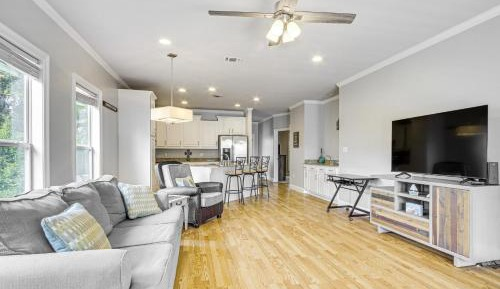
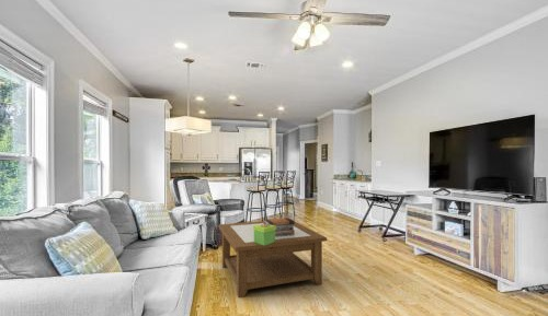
+ book stack [263,216,296,236]
+ coffee table [217,220,328,299]
+ decorative box [253,223,276,246]
